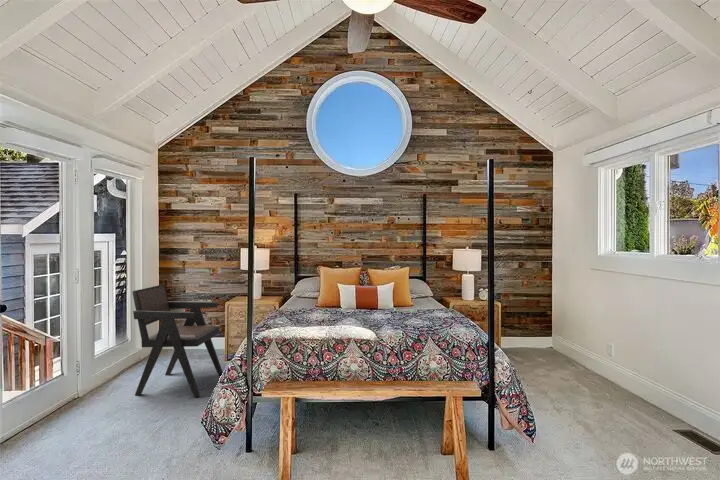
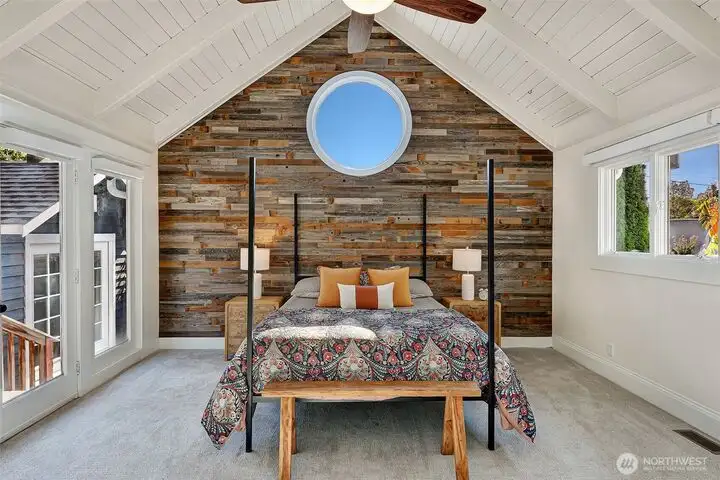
- armchair [131,283,224,398]
